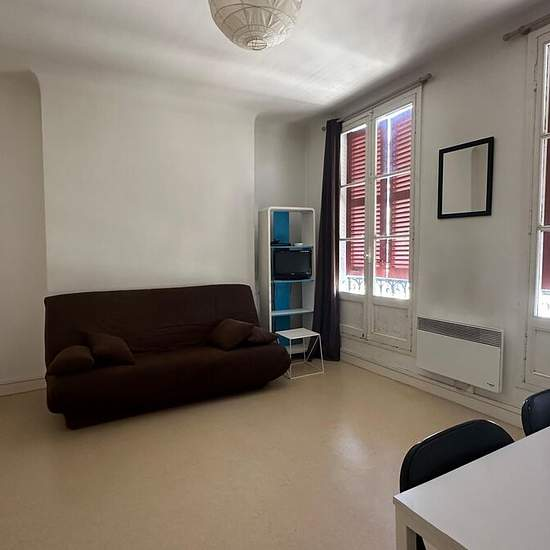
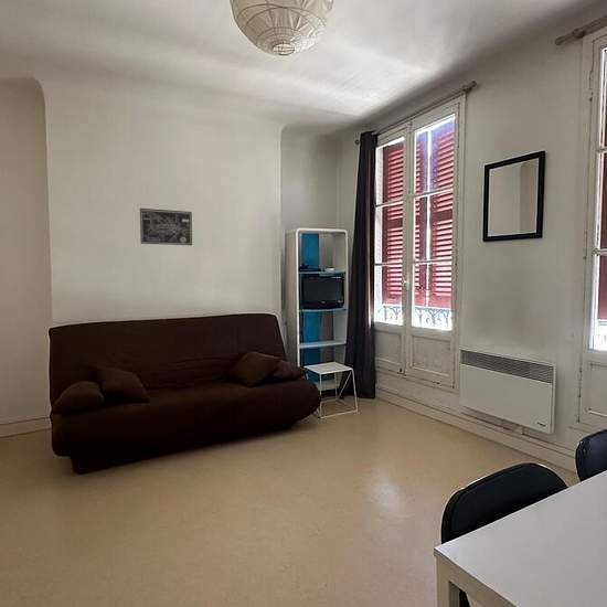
+ wall art [139,207,193,246]
